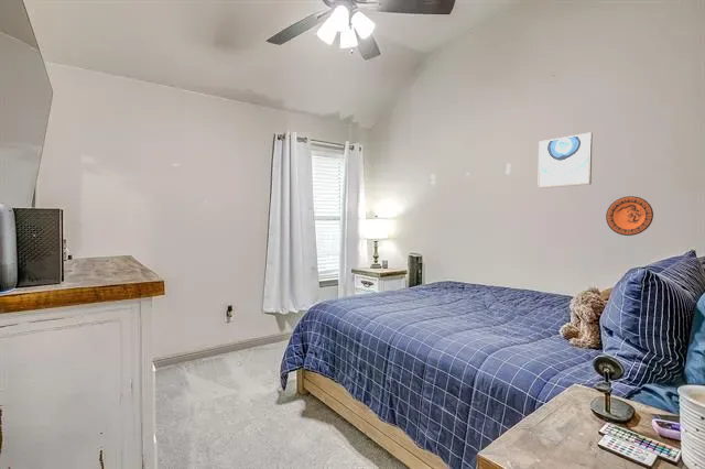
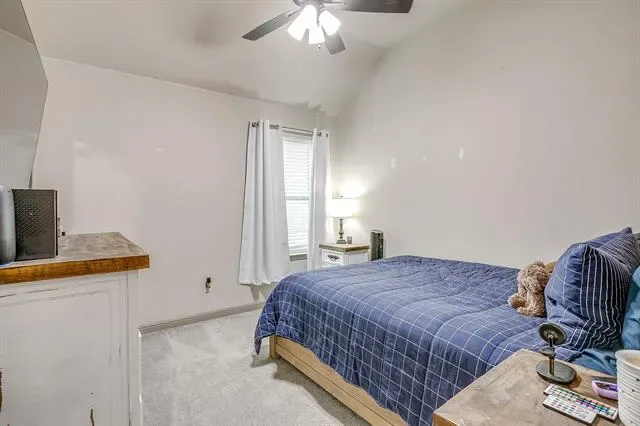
- wall art [536,131,594,189]
- decorative plate [605,195,654,237]
